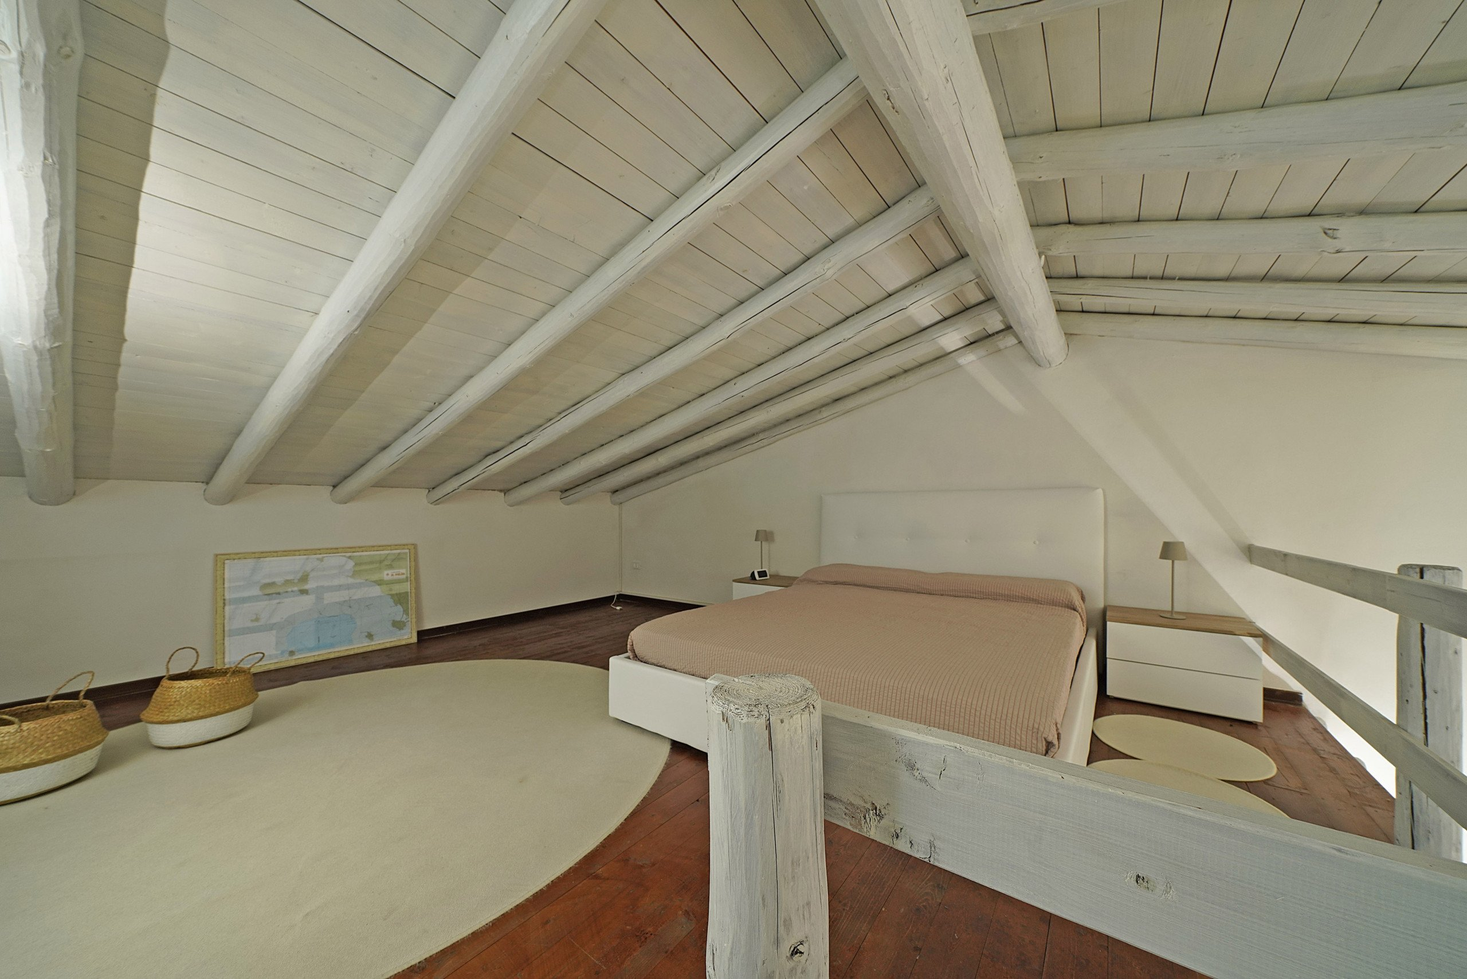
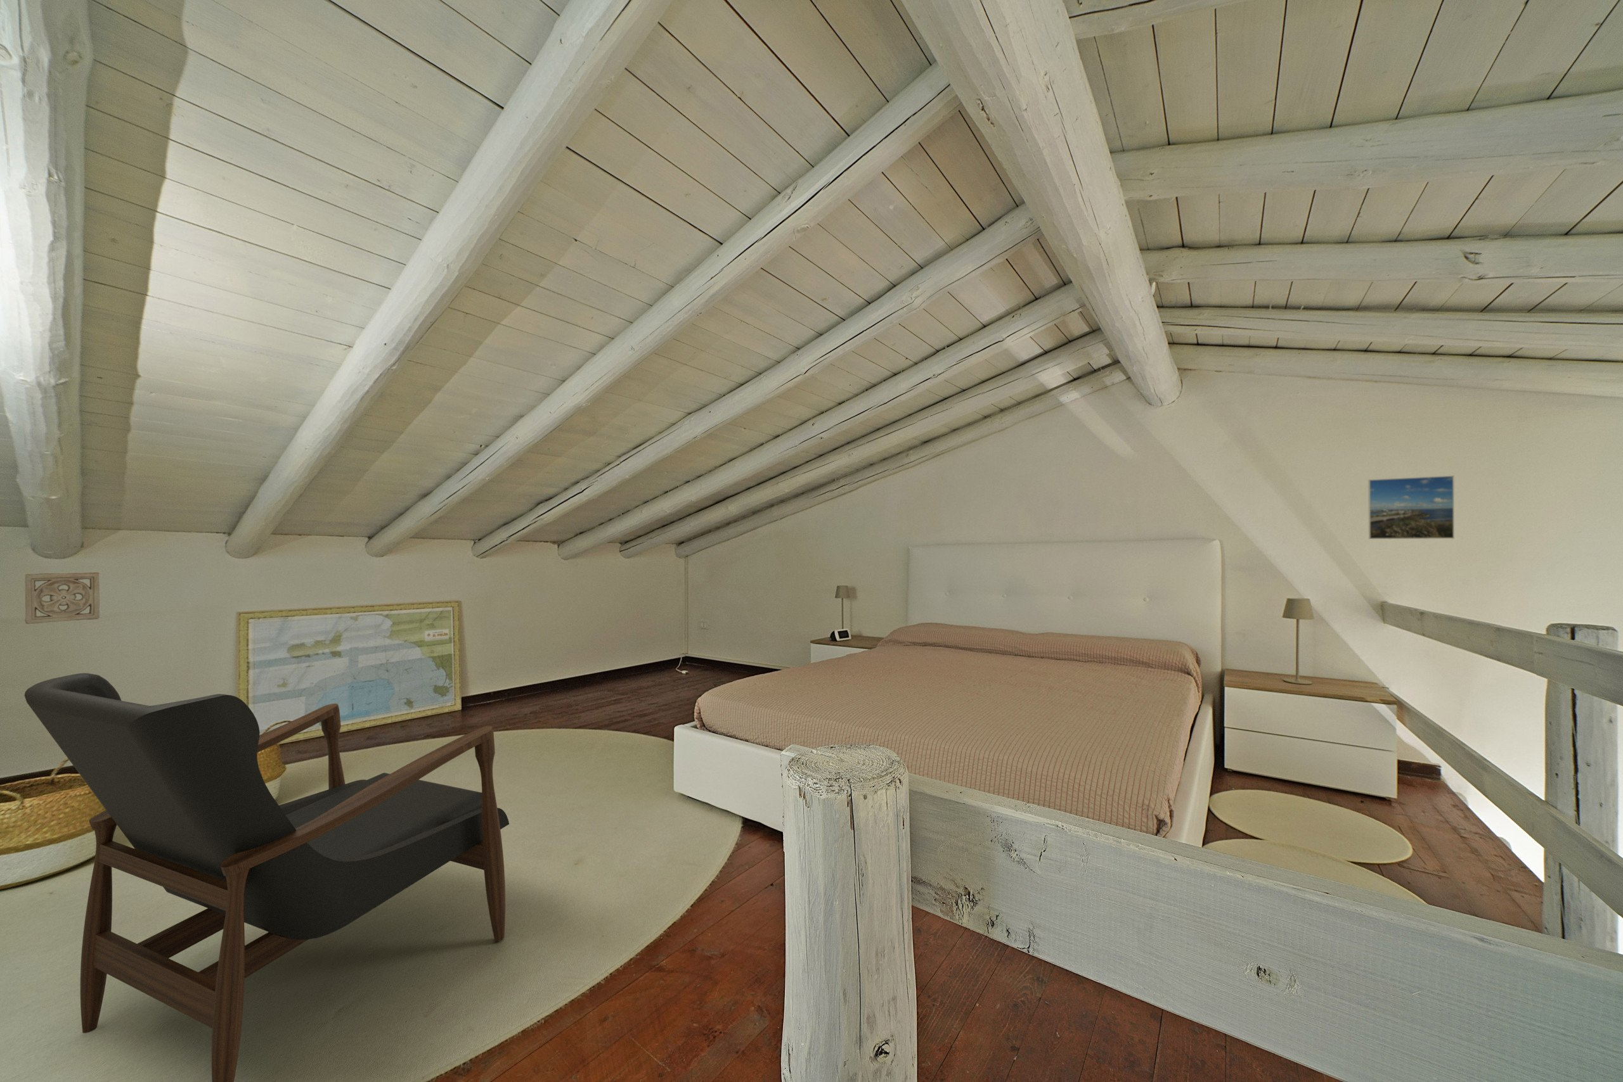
+ armchair [24,673,510,1082]
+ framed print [1368,475,1455,540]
+ wall ornament [24,572,100,624]
